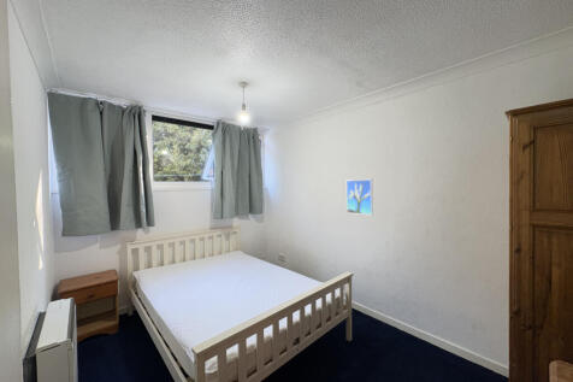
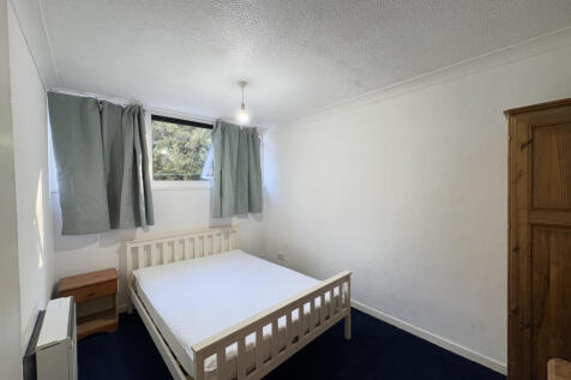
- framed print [345,178,374,216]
